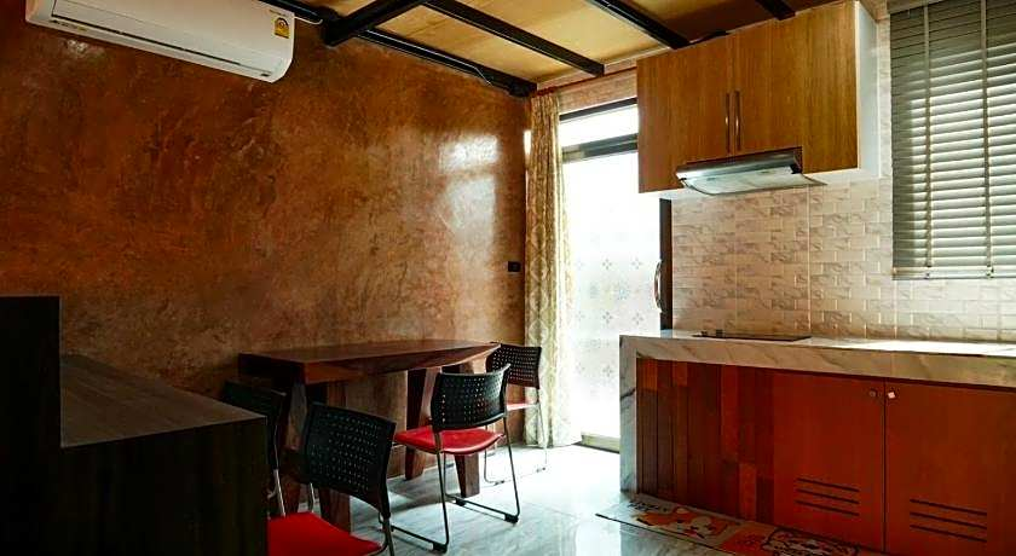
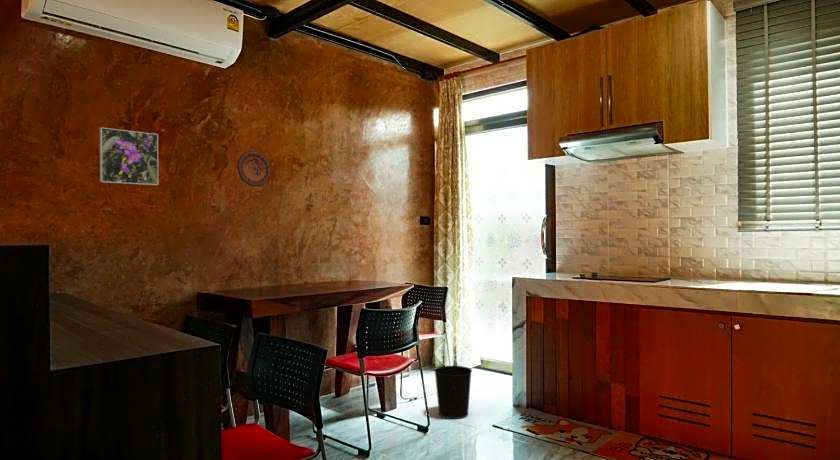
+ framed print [99,126,159,186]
+ decorative plate [236,150,272,188]
+ wastebasket [433,365,473,420]
